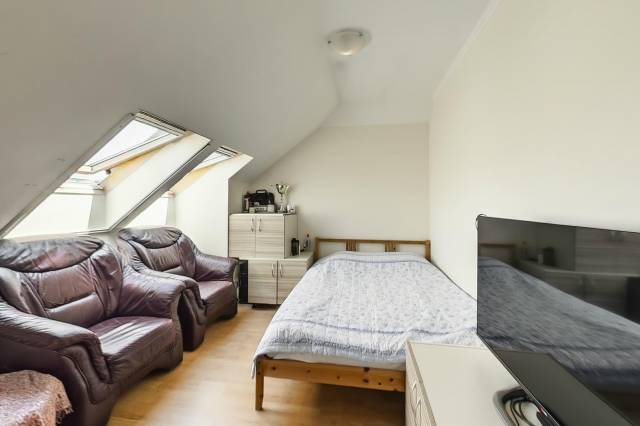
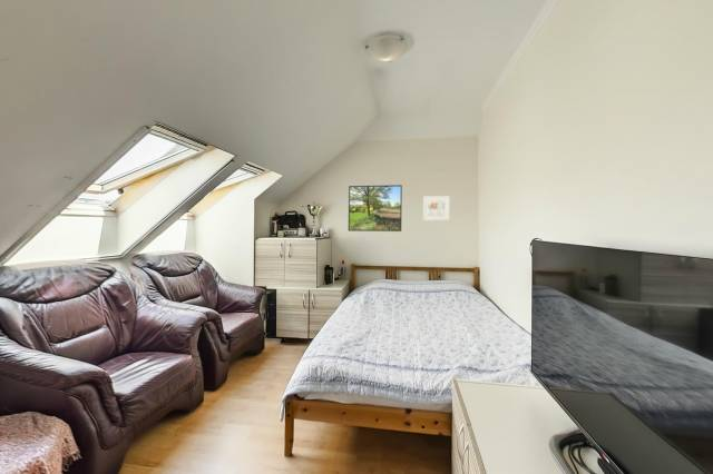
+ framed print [348,184,403,233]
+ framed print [422,195,450,221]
